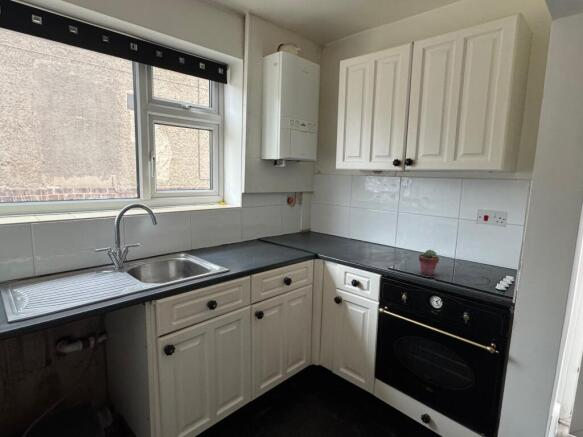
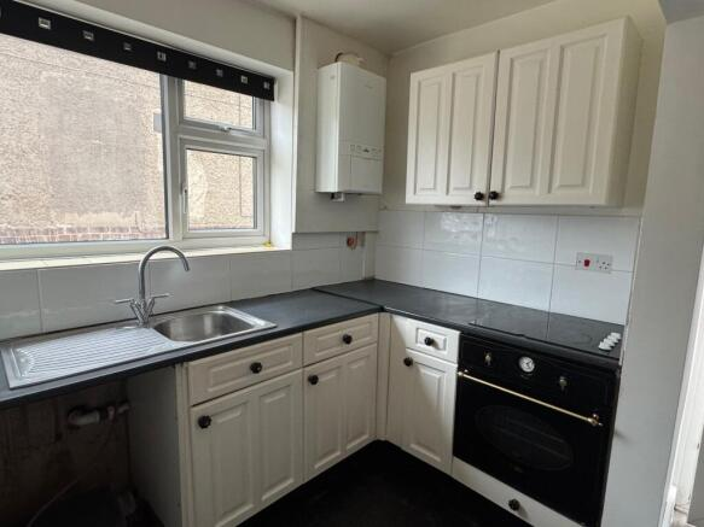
- potted succulent [418,249,440,276]
